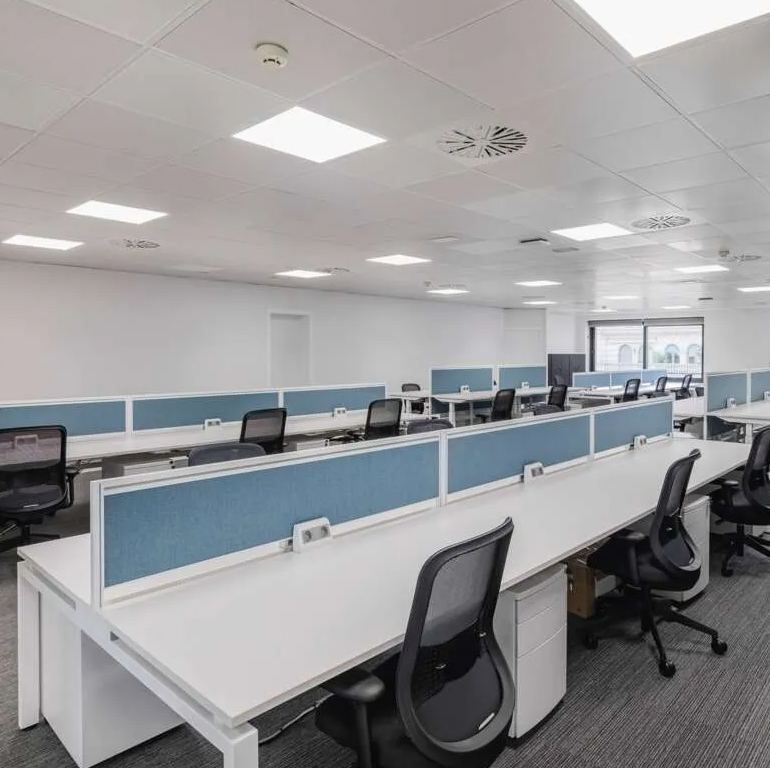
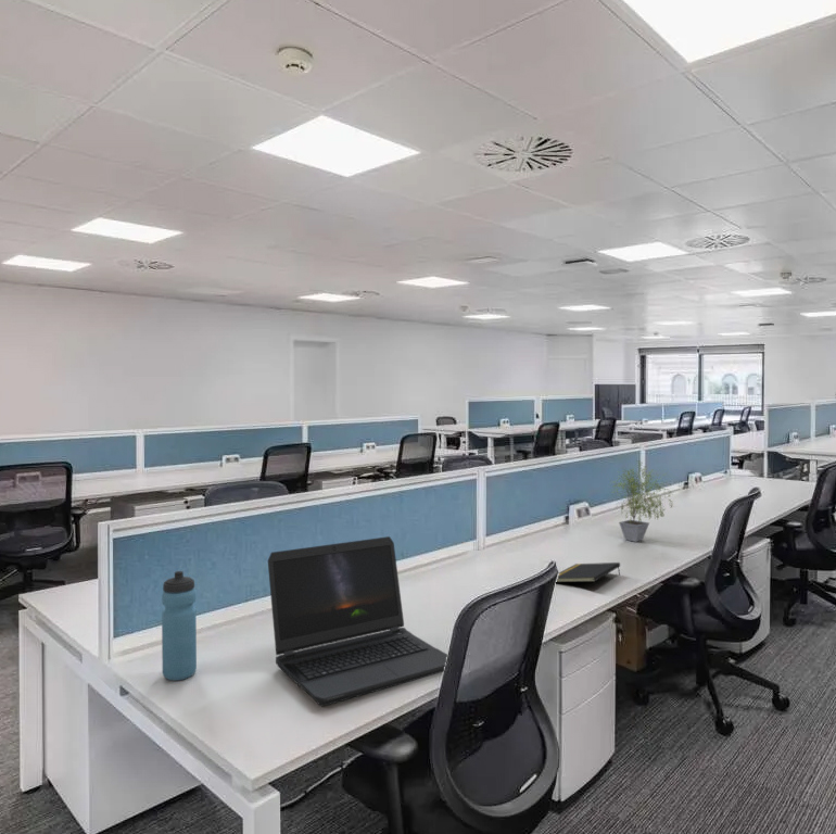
+ water bottle [161,570,198,682]
+ laptop computer [267,535,448,707]
+ notepad [556,561,621,583]
+ potted plant [609,459,674,543]
